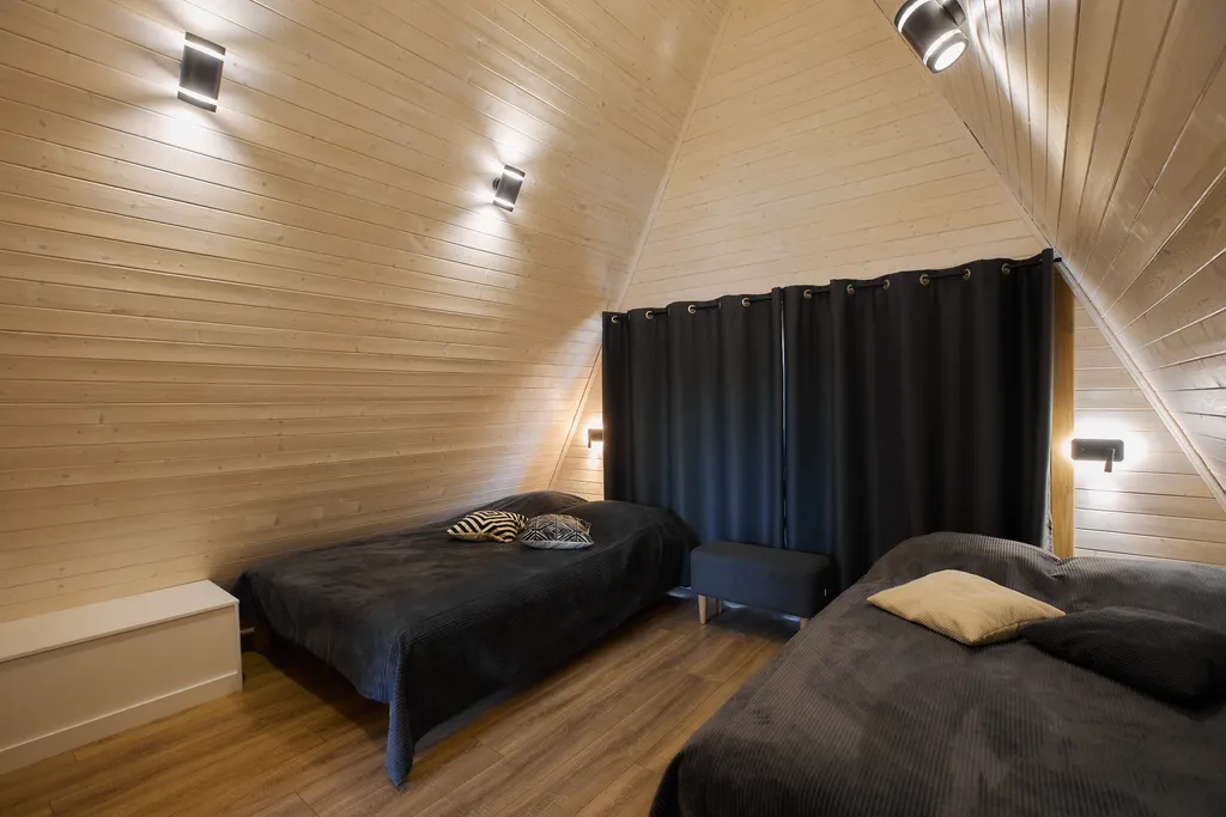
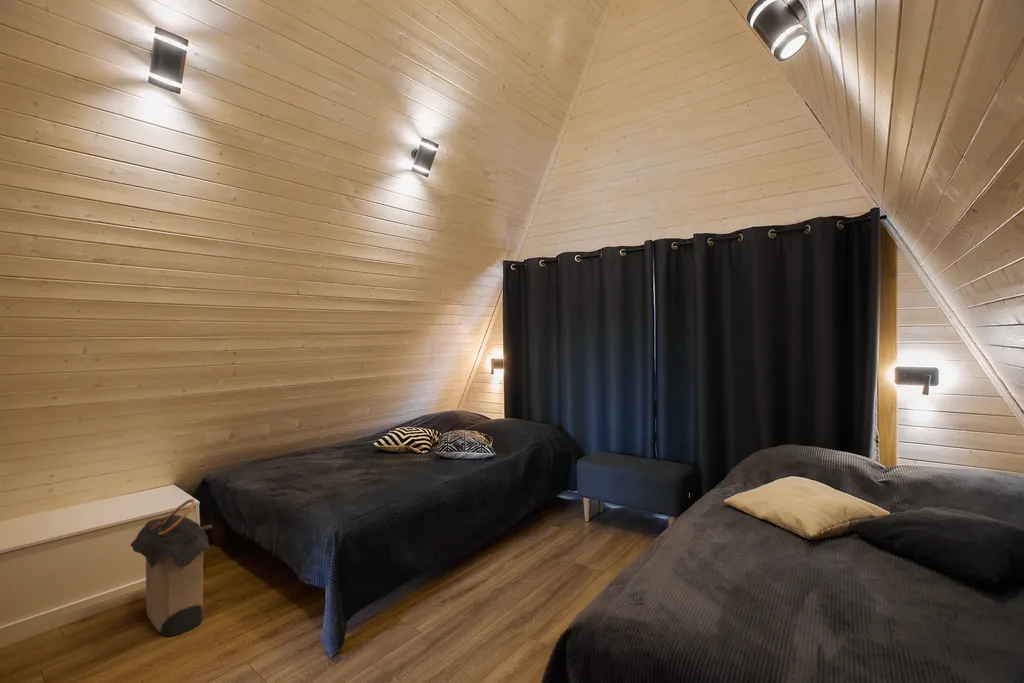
+ laundry hamper [129,498,212,637]
